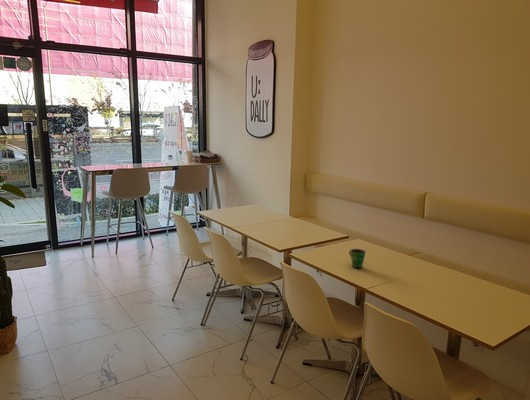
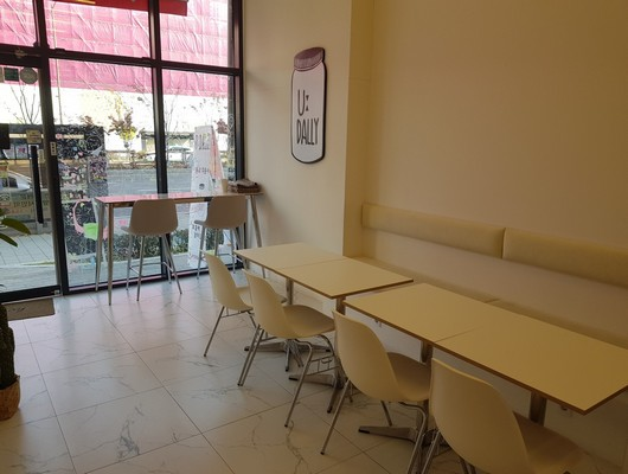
- cup [348,248,367,269]
